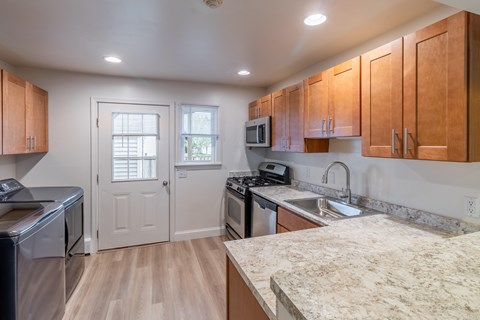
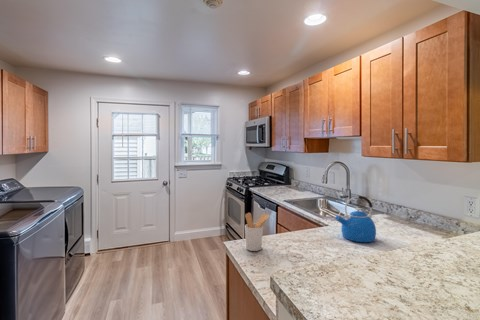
+ utensil holder [244,212,270,252]
+ kettle [334,195,377,243]
